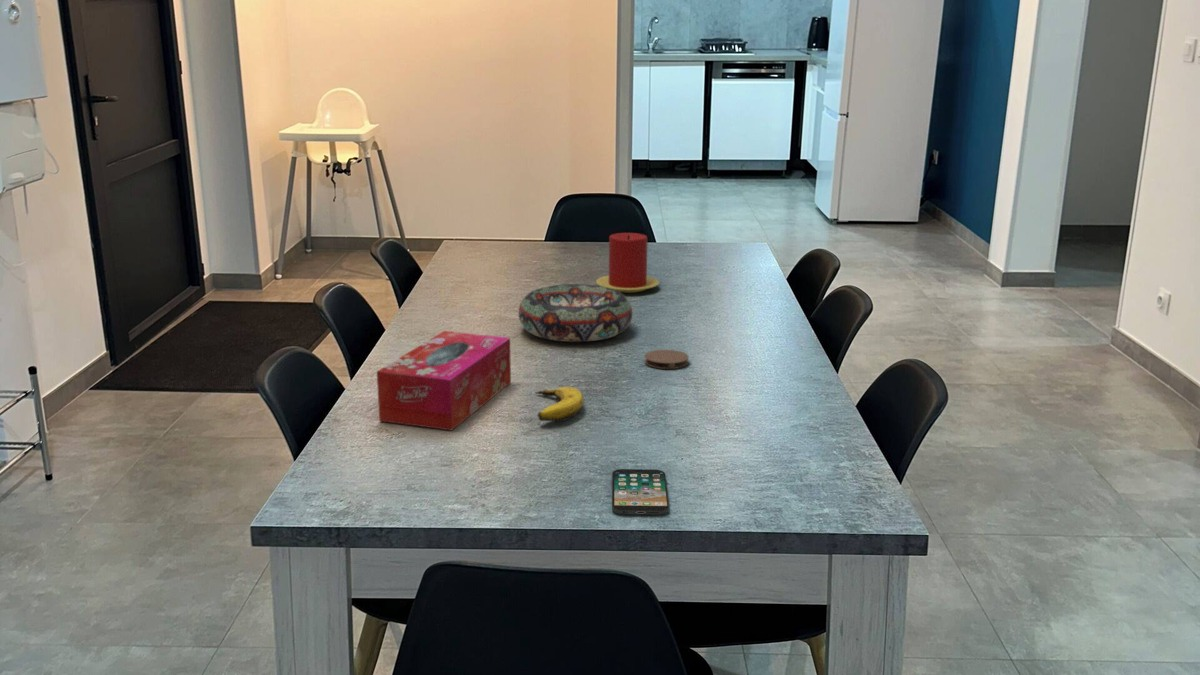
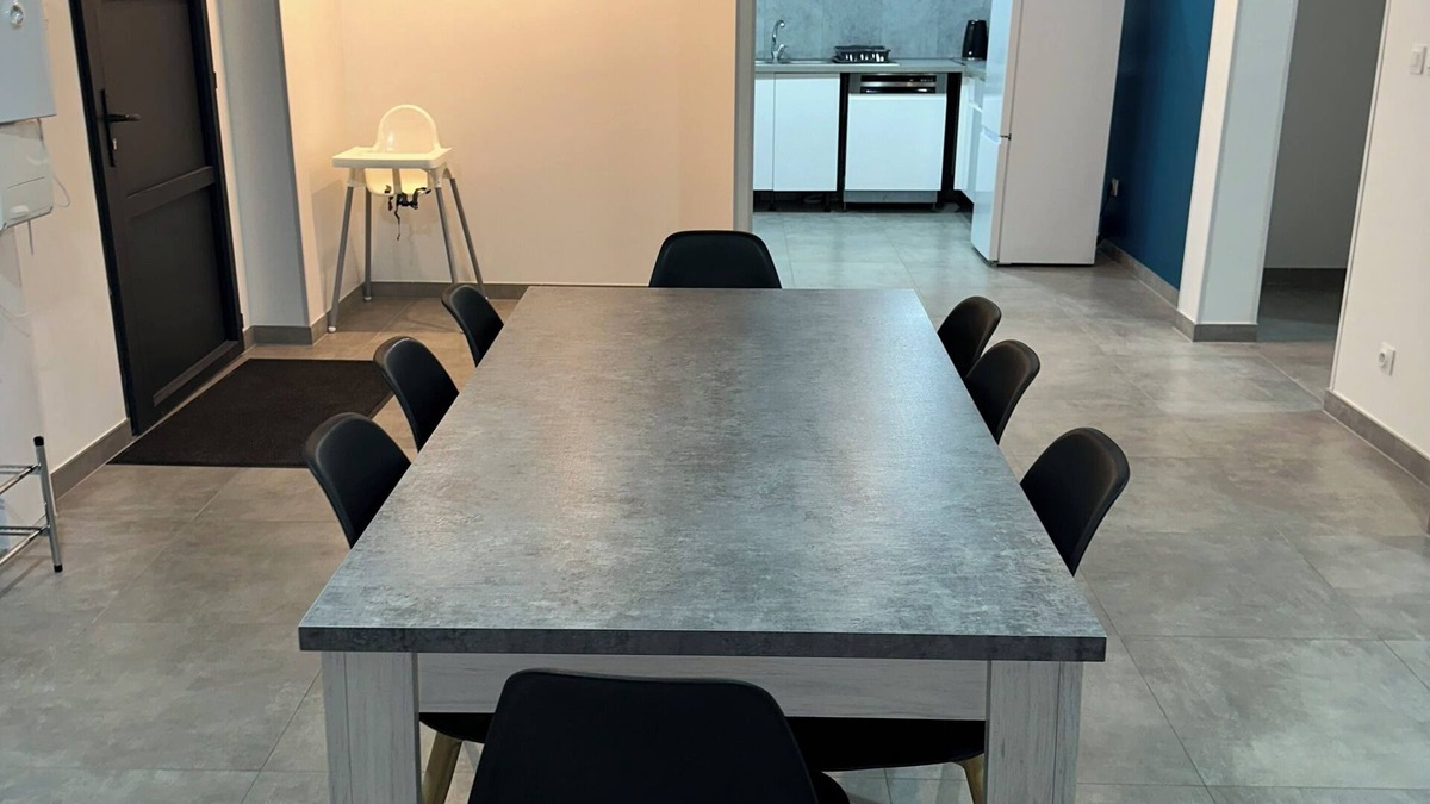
- coaster [644,349,690,370]
- tissue box [376,330,512,431]
- smartphone [611,468,670,516]
- decorative bowl [517,283,633,343]
- candle [595,232,660,294]
- banana [534,386,585,422]
